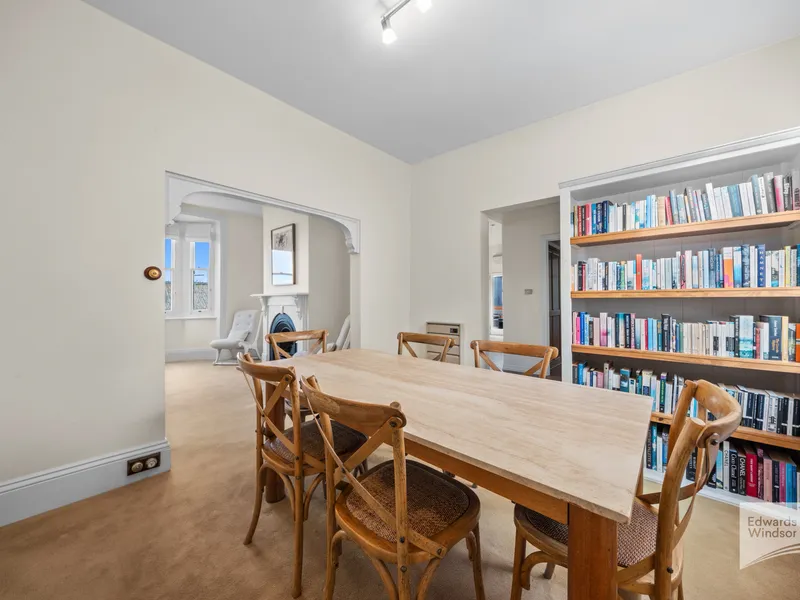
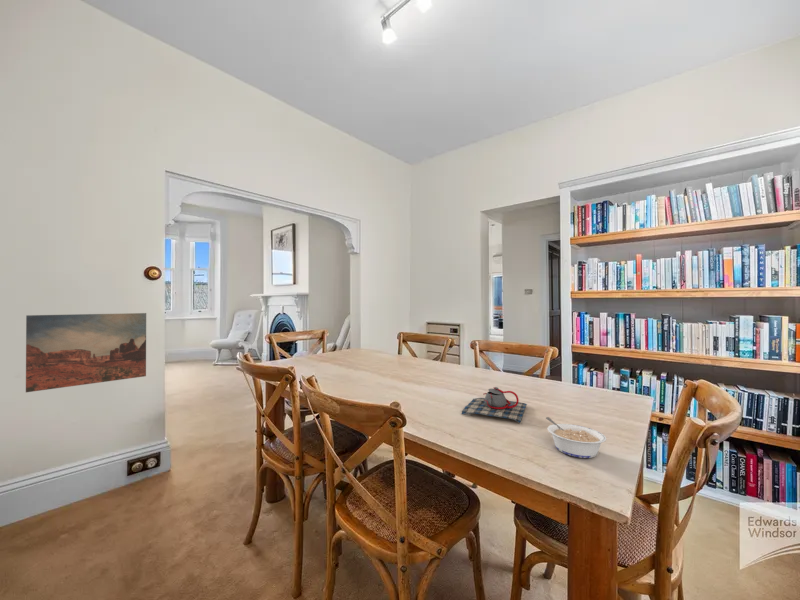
+ teapot [461,386,528,423]
+ legume [545,416,607,459]
+ wall art [25,312,147,393]
